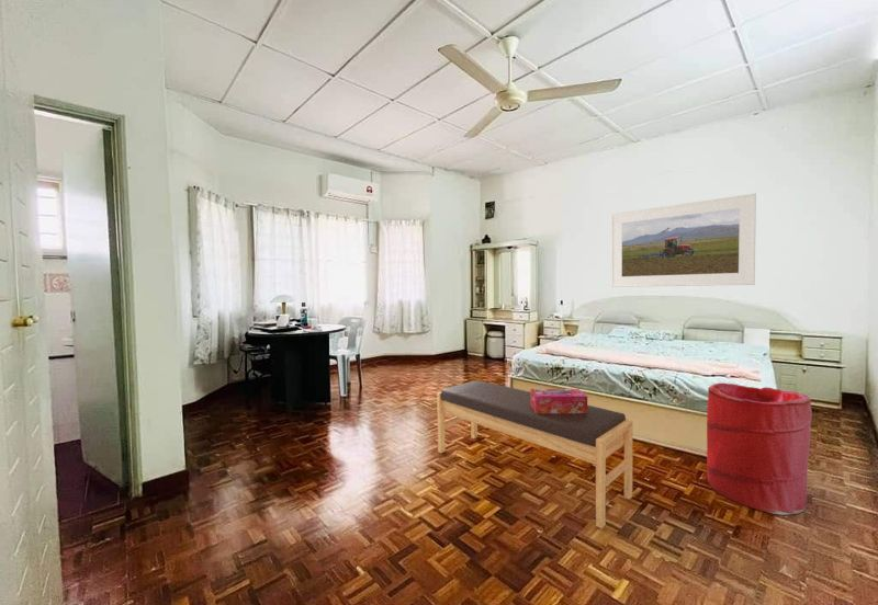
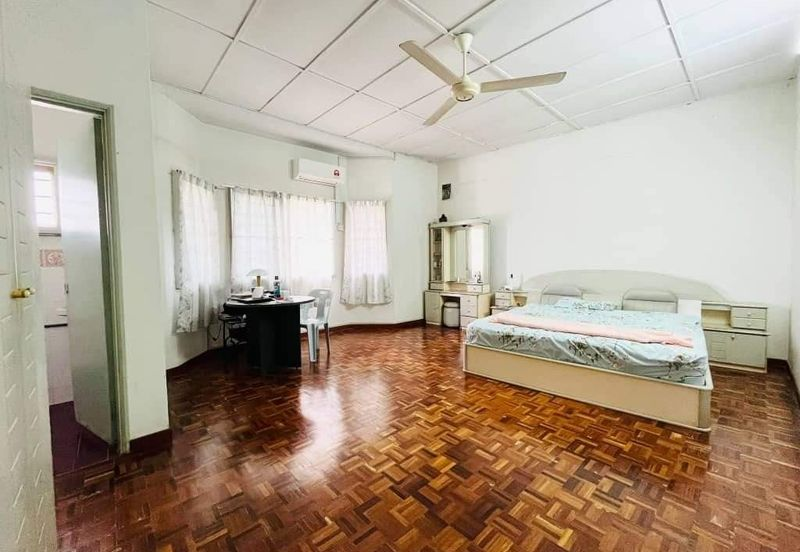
- bench [436,379,633,529]
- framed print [610,193,757,288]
- laundry hamper [706,381,813,516]
- tissue box [529,388,588,413]
